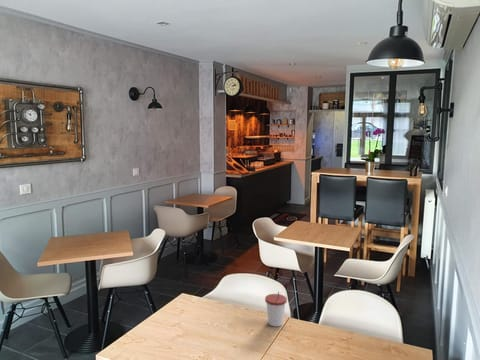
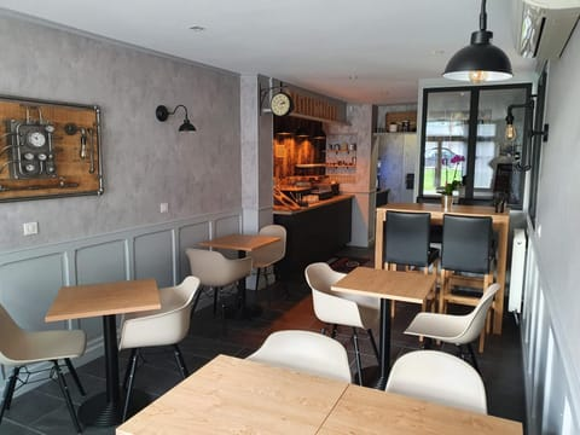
- cup [264,291,288,328]
